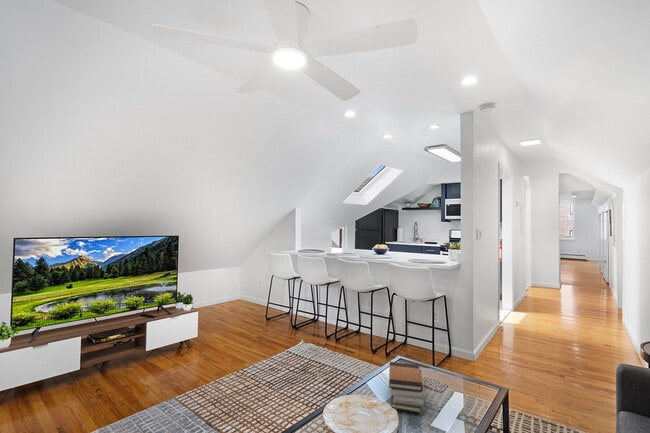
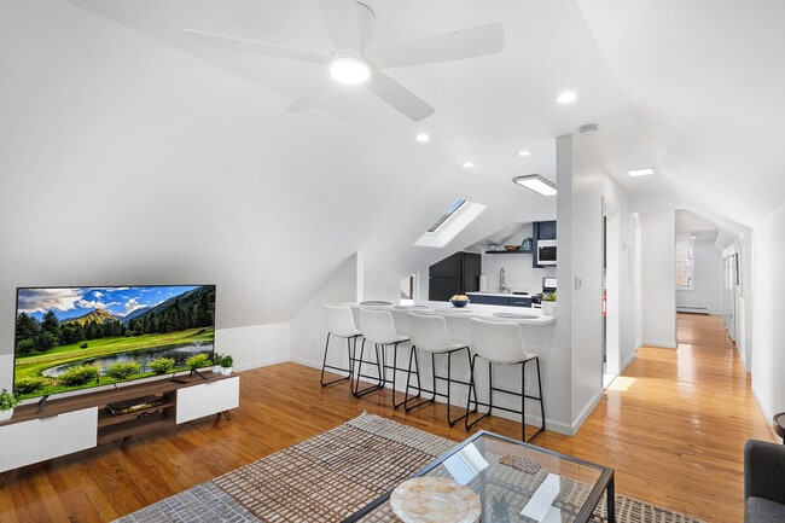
- book stack [388,361,426,414]
